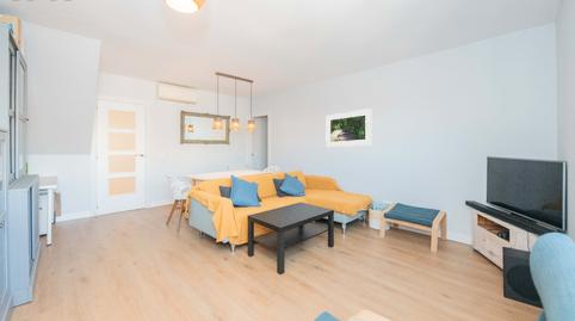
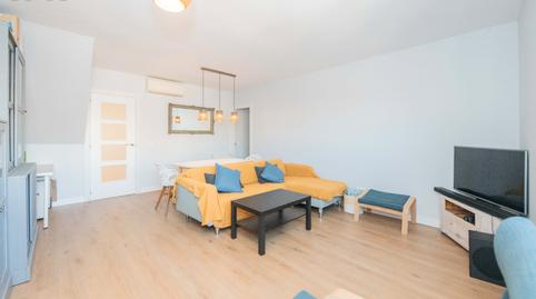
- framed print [324,107,372,148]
